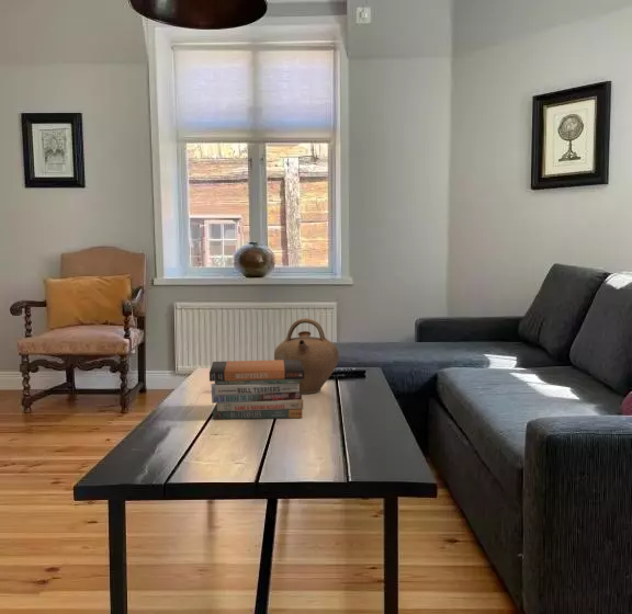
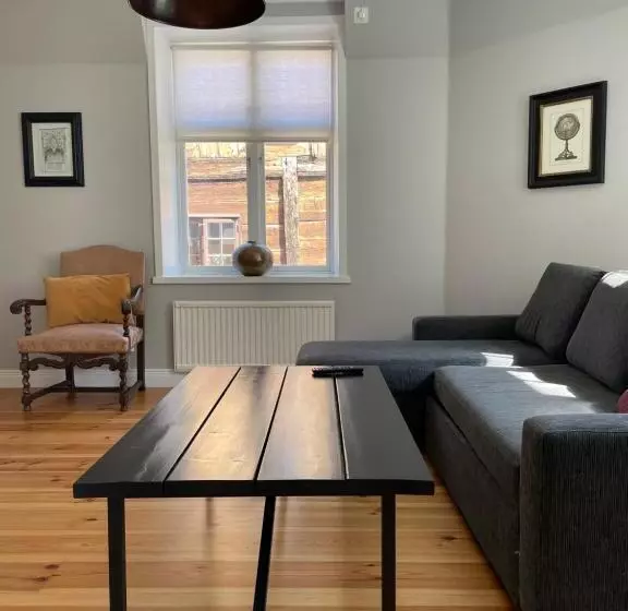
- jug [273,317,340,395]
- book stack [208,360,304,420]
